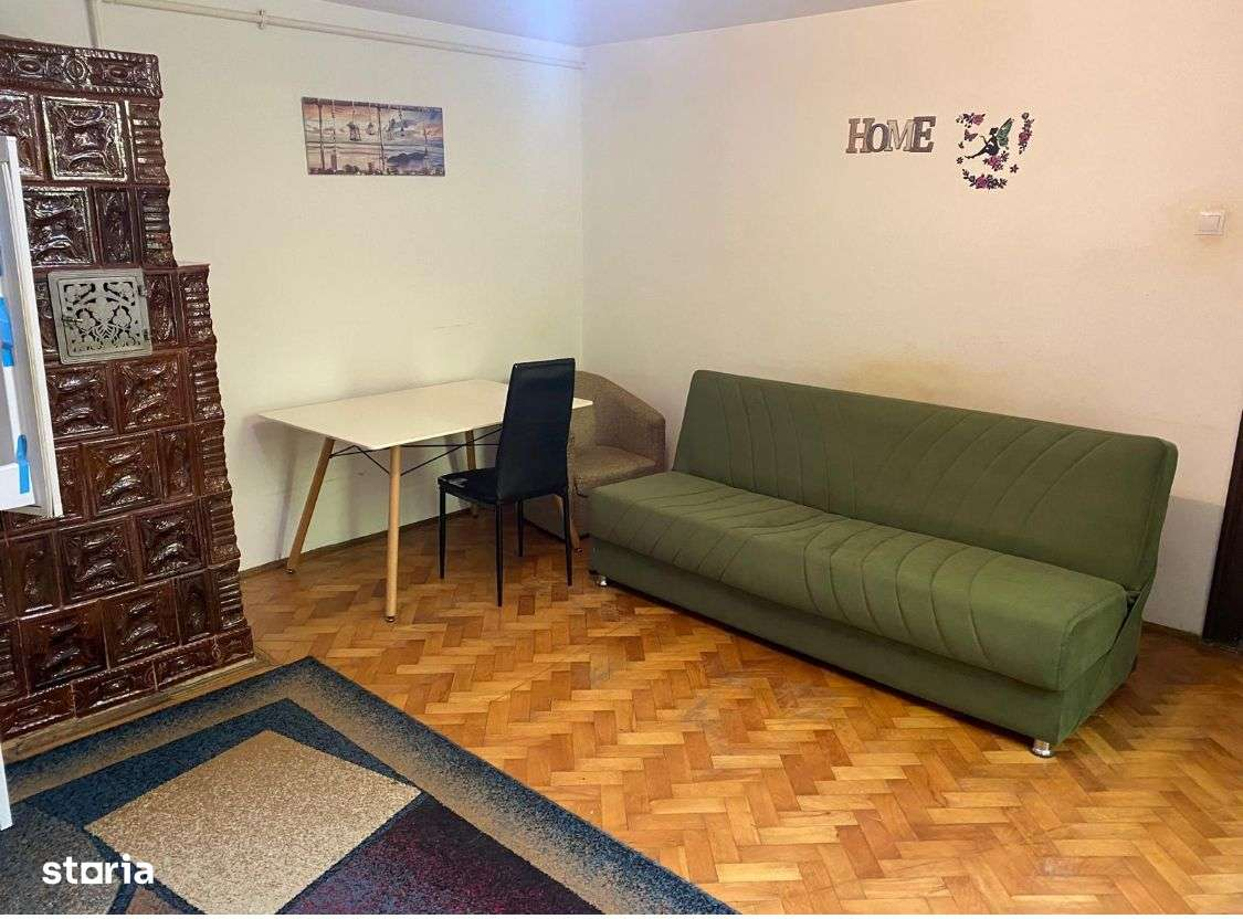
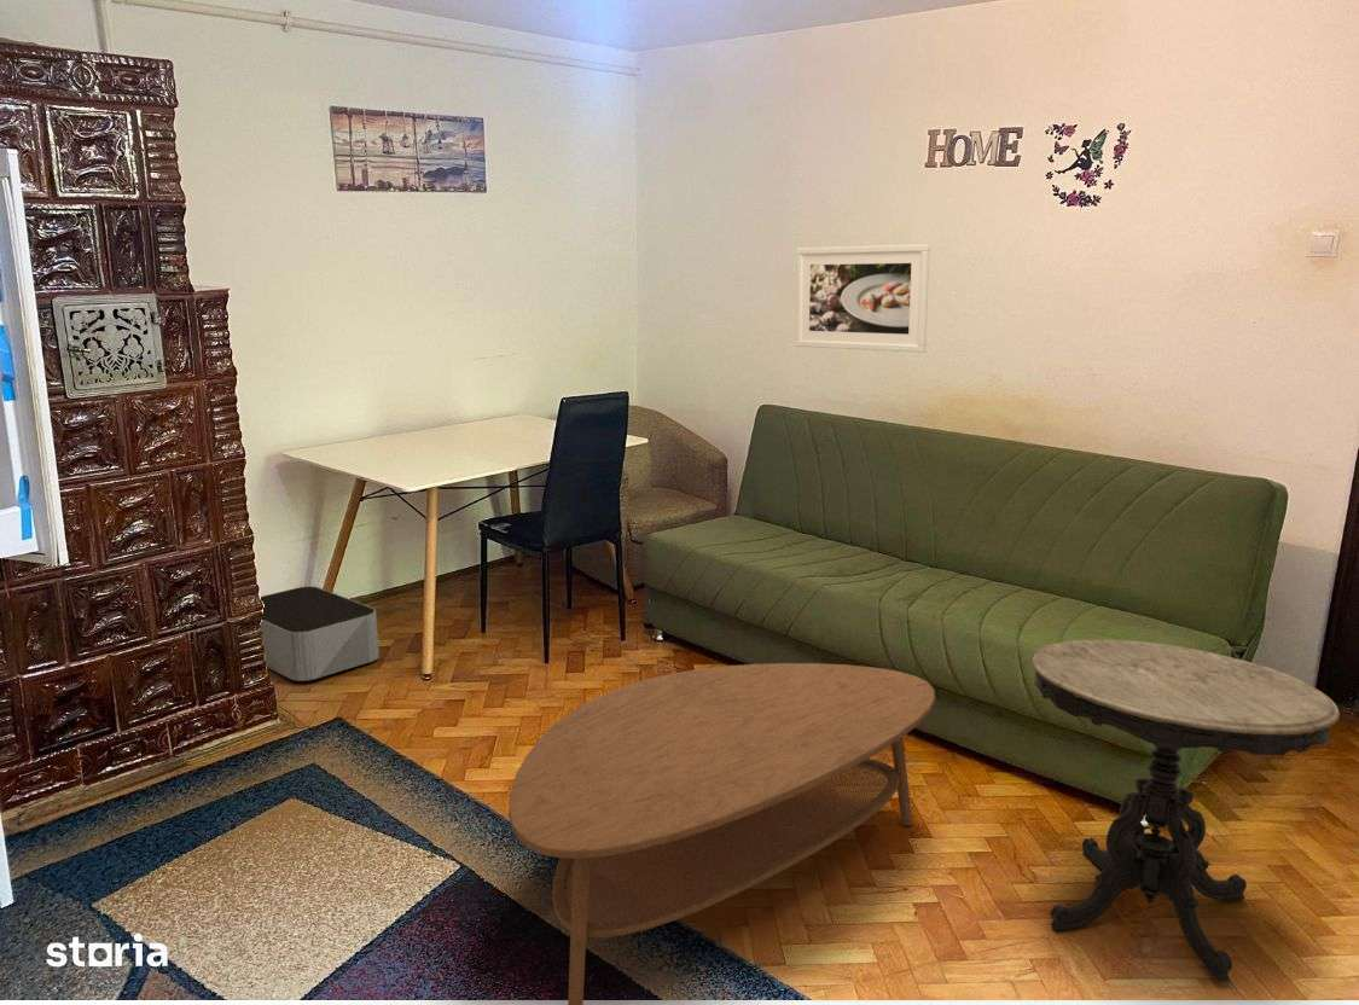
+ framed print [794,243,931,354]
+ side table [1032,639,1341,983]
+ storage bin [260,586,381,682]
+ coffee table [507,662,936,1005]
